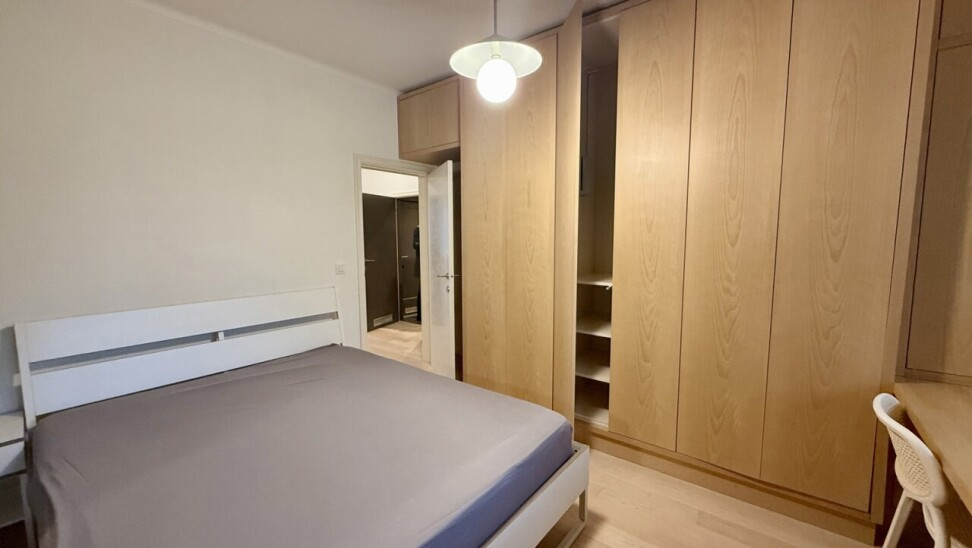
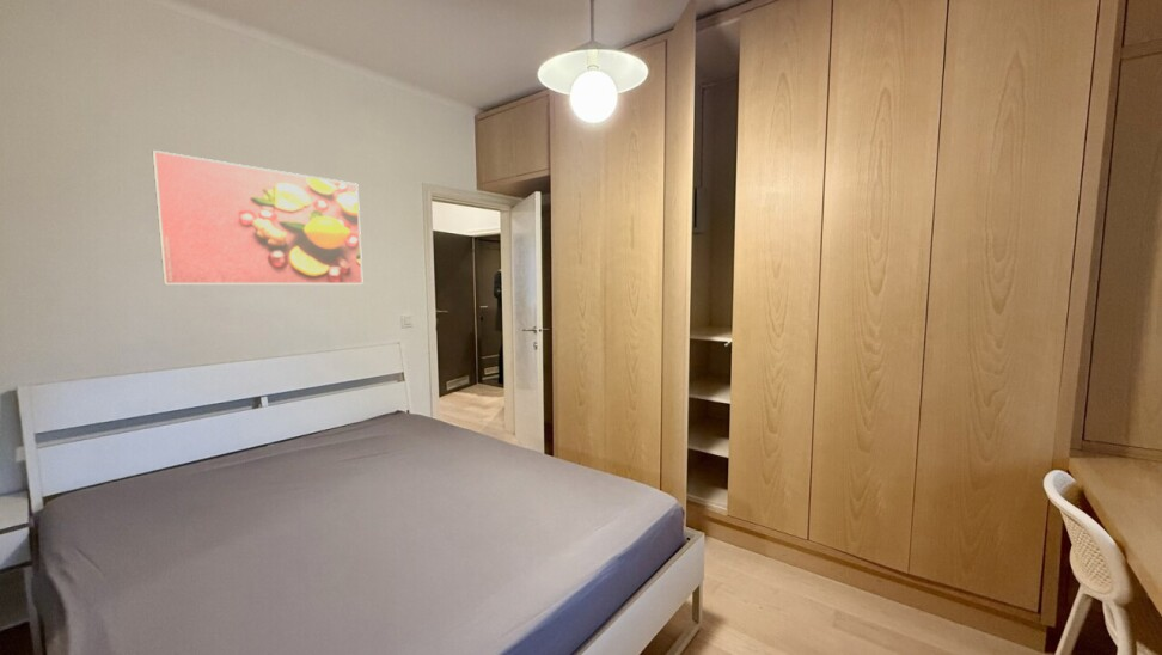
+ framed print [152,149,365,286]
